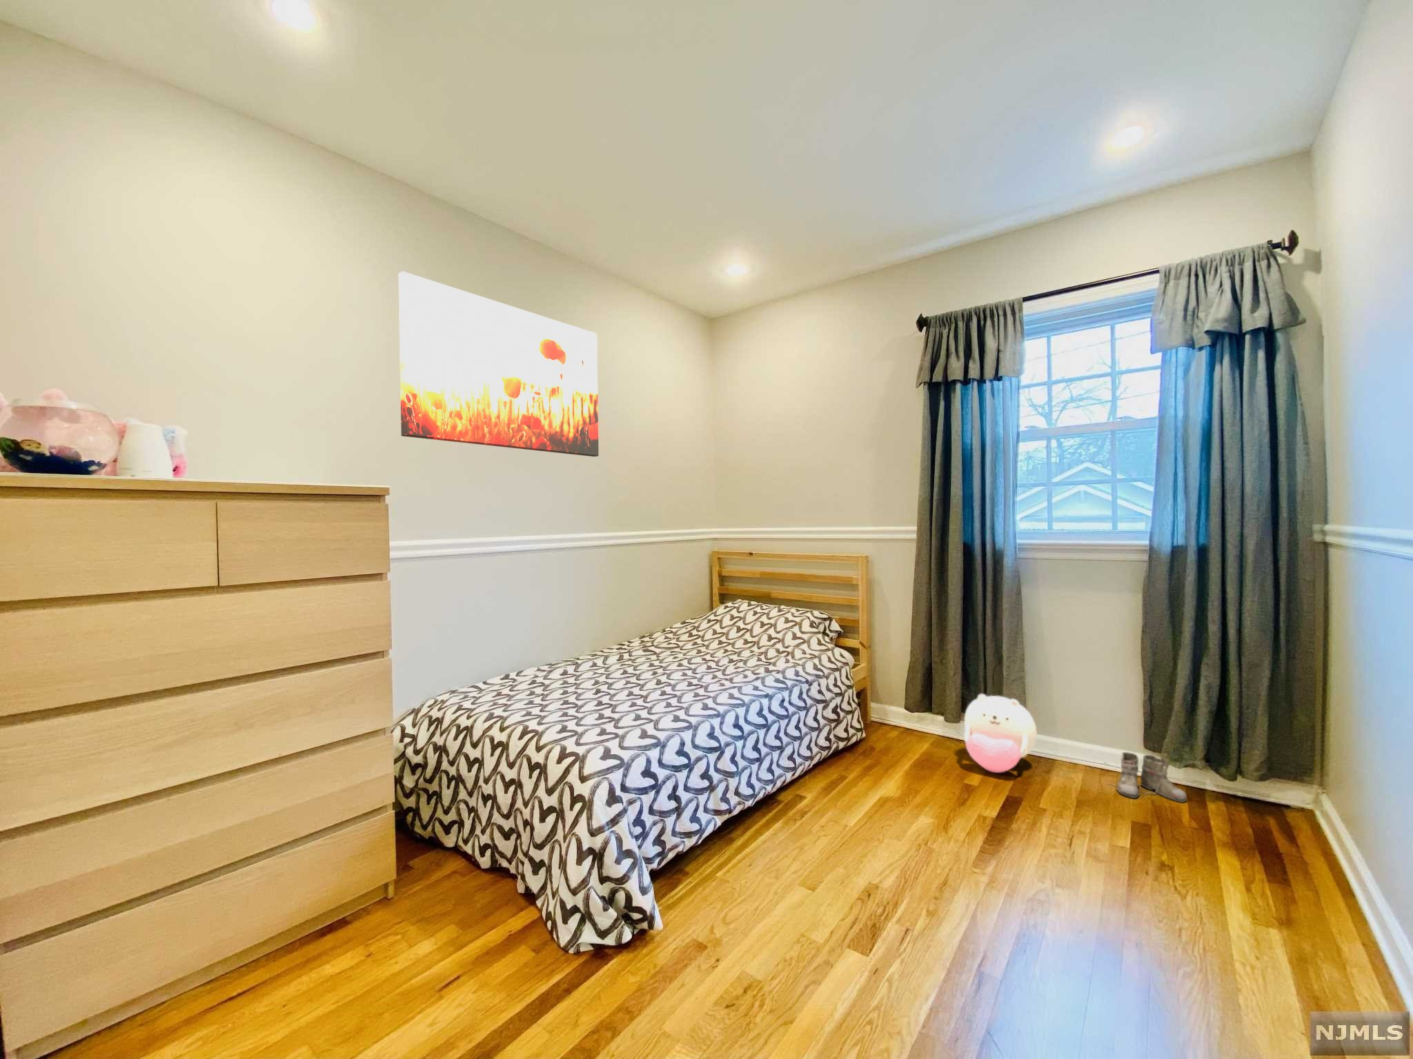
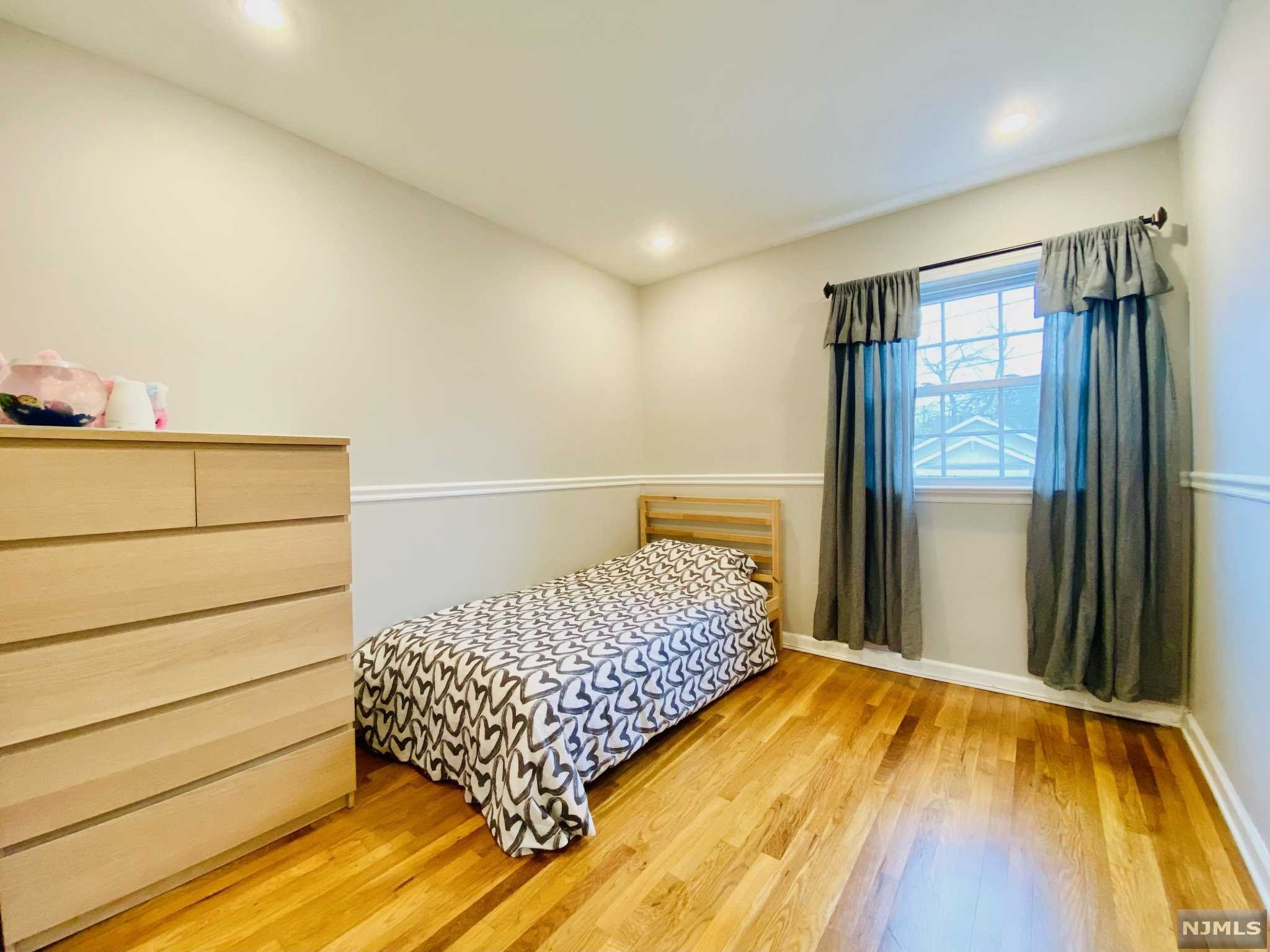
- plush toy [964,693,1037,773]
- wall art [398,271,600,457]
- boots [1107,752,1187,803]
